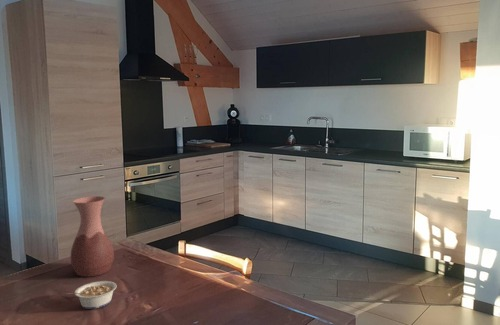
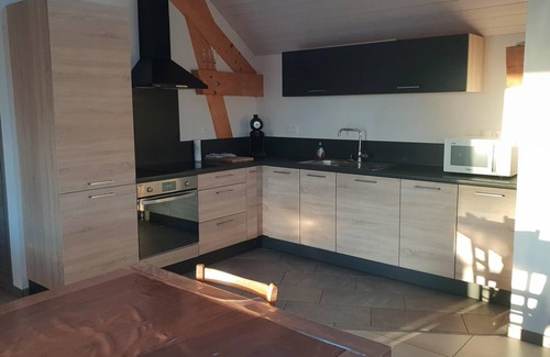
- legume [64,280,118,310]
- vase [70,195,115,278]
